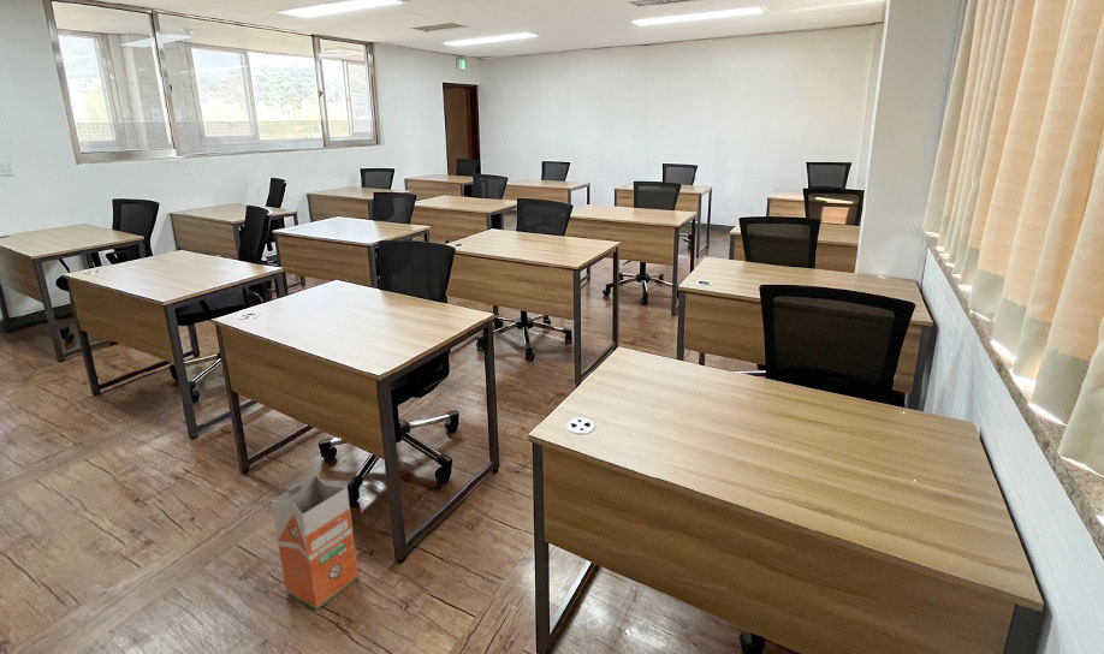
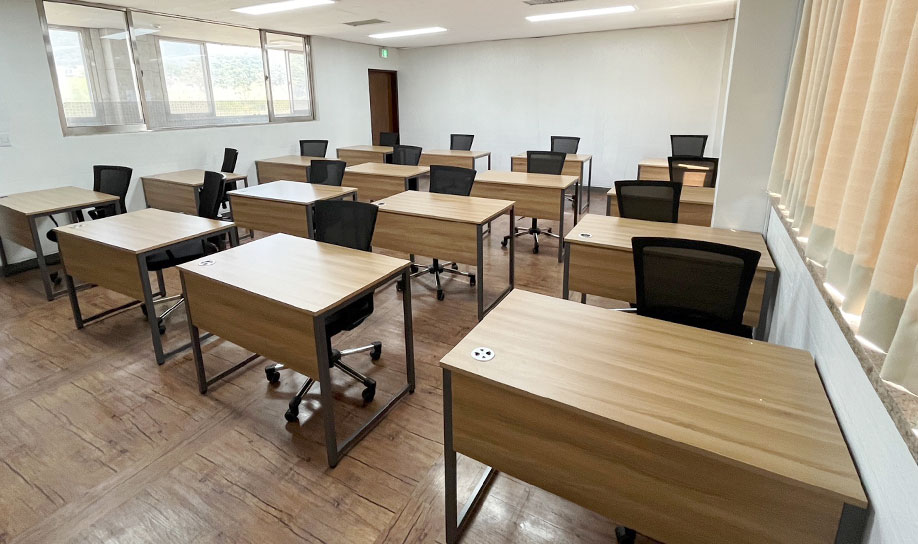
- waste bin [269,474,360,611]
